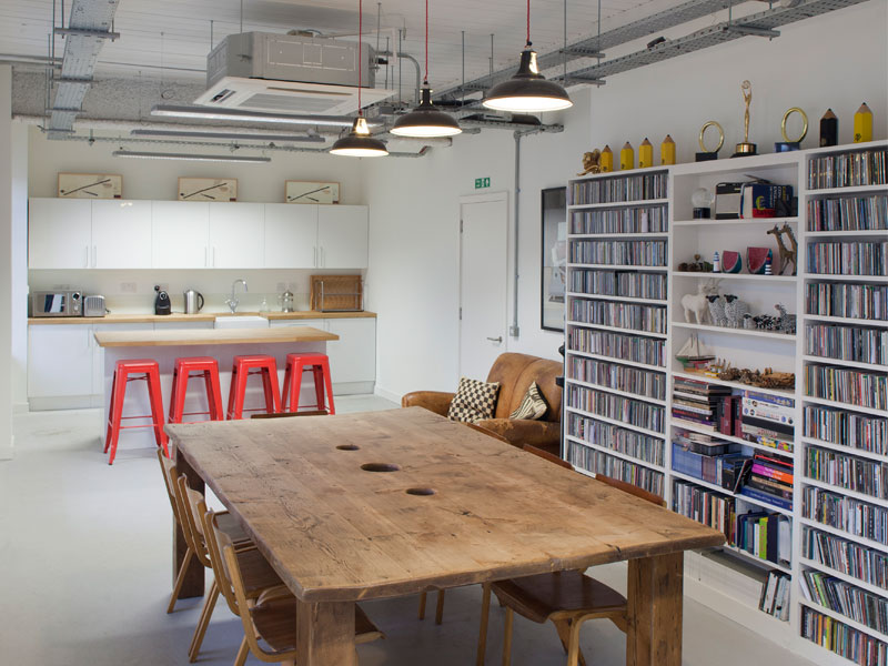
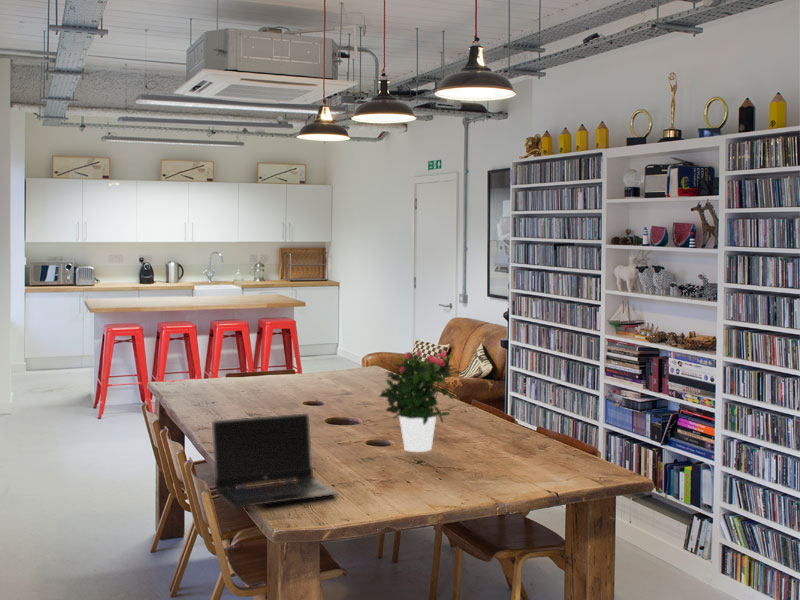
+ potted flower [378,349,464,453]
+ laptop computer [211,412,340,509]
